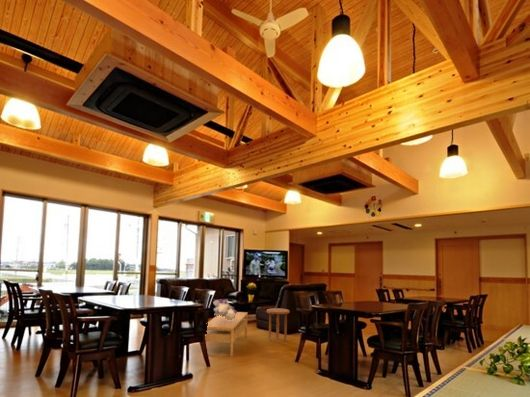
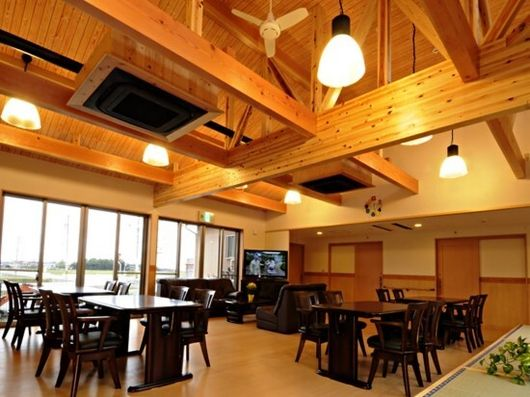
- coffee table [205,311,249,358]
- bouquet [212,298,238,320]
- side table [266,307,291,343]
